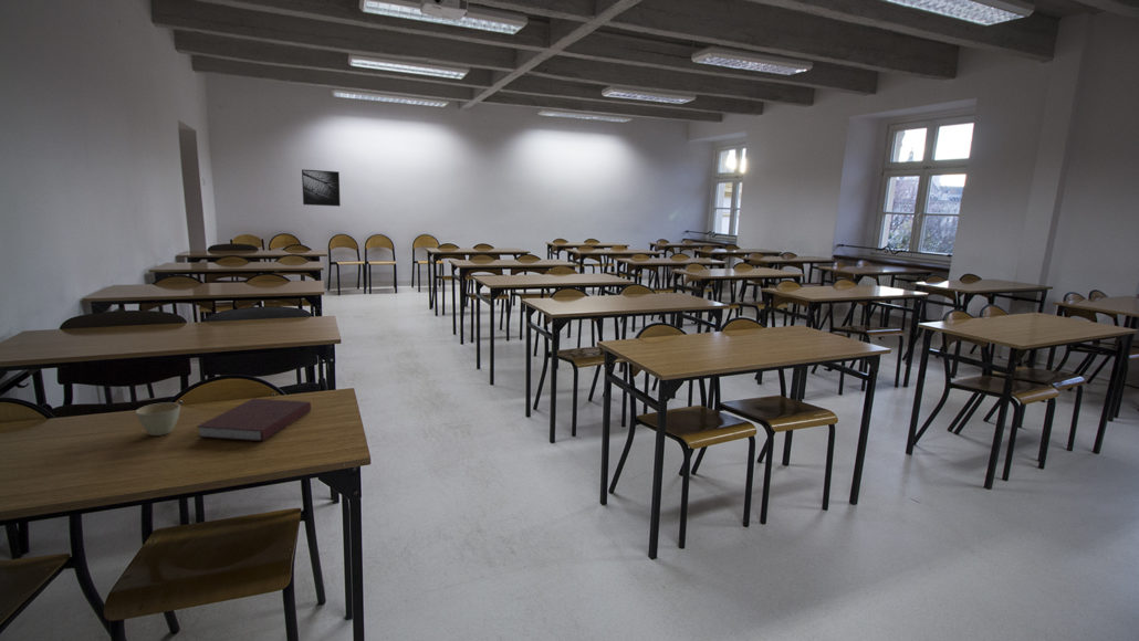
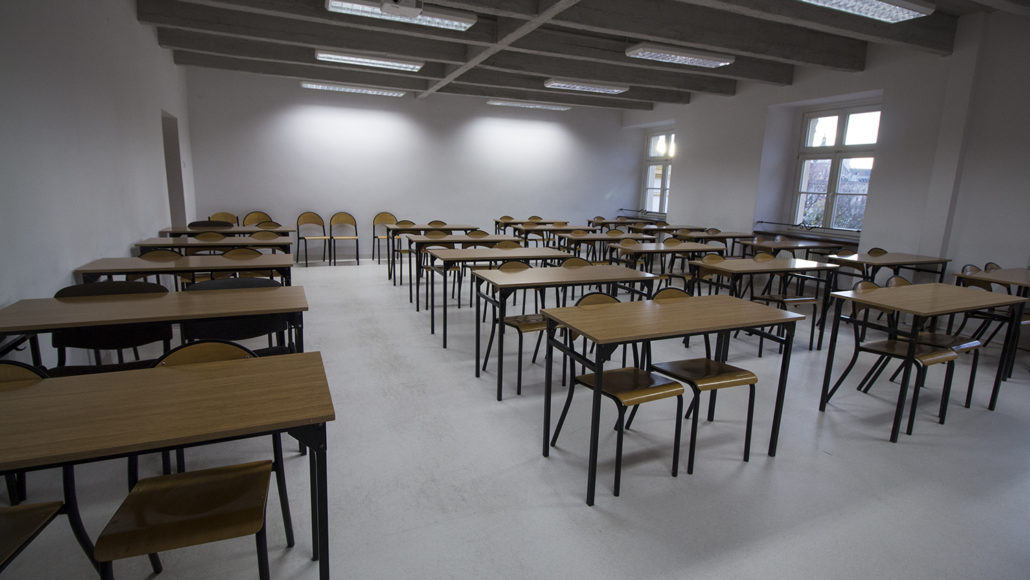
- flower pot [135,401,181,437]
- notebook [196,398,312,442]
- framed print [301,168,342,208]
